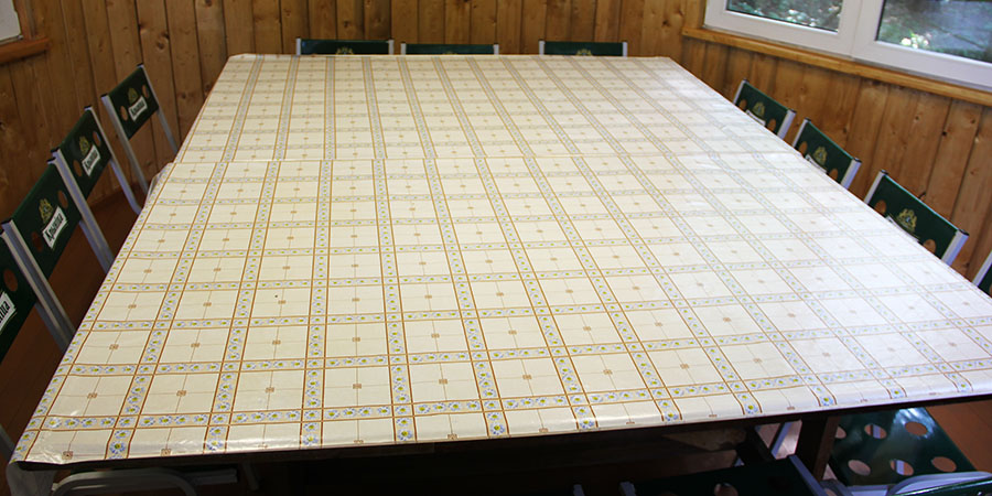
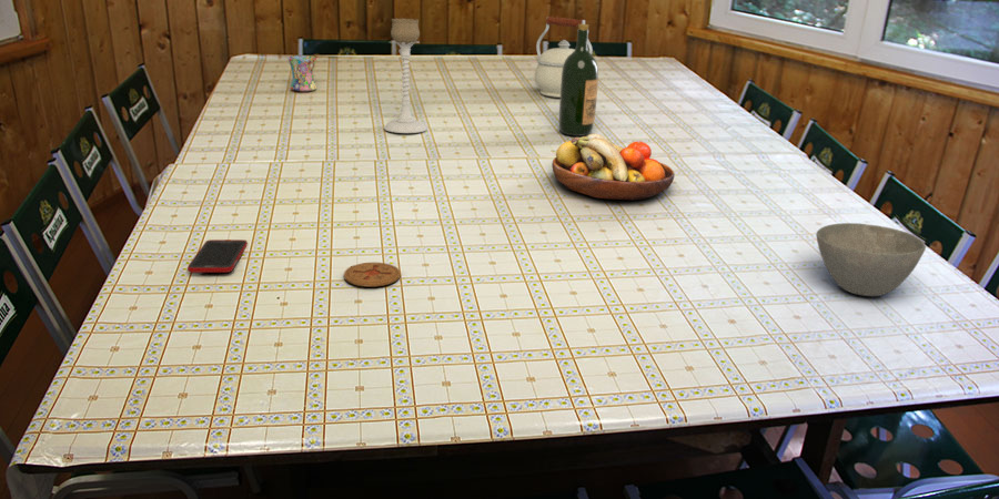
+ bowl [815,222,927,297]
+ coaster [343,262,402,288]
+ wine bottle [558,23,599,136]
+ cell phone [186,238,249,274]
+ mug [286,54,317,92]
+ candle holder [383,18,428,134]
+ kettle [534,16,599,99]
+ fruit bowl [552,133,676,201]
